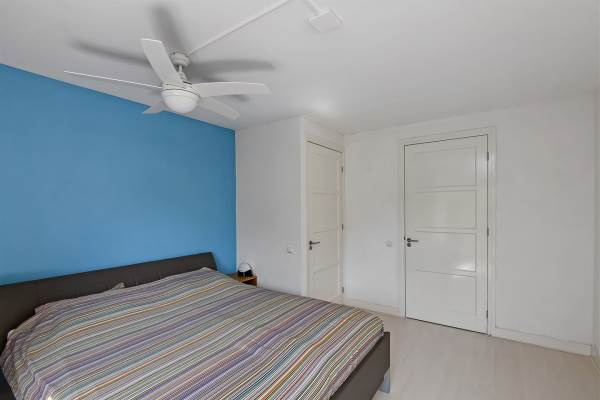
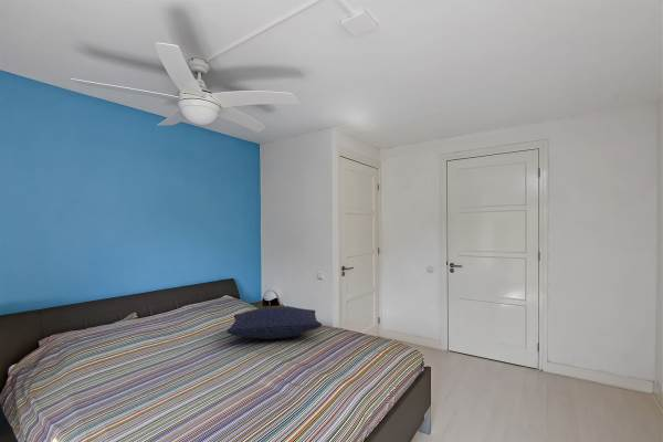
+ pillow [227,305,323,340]
